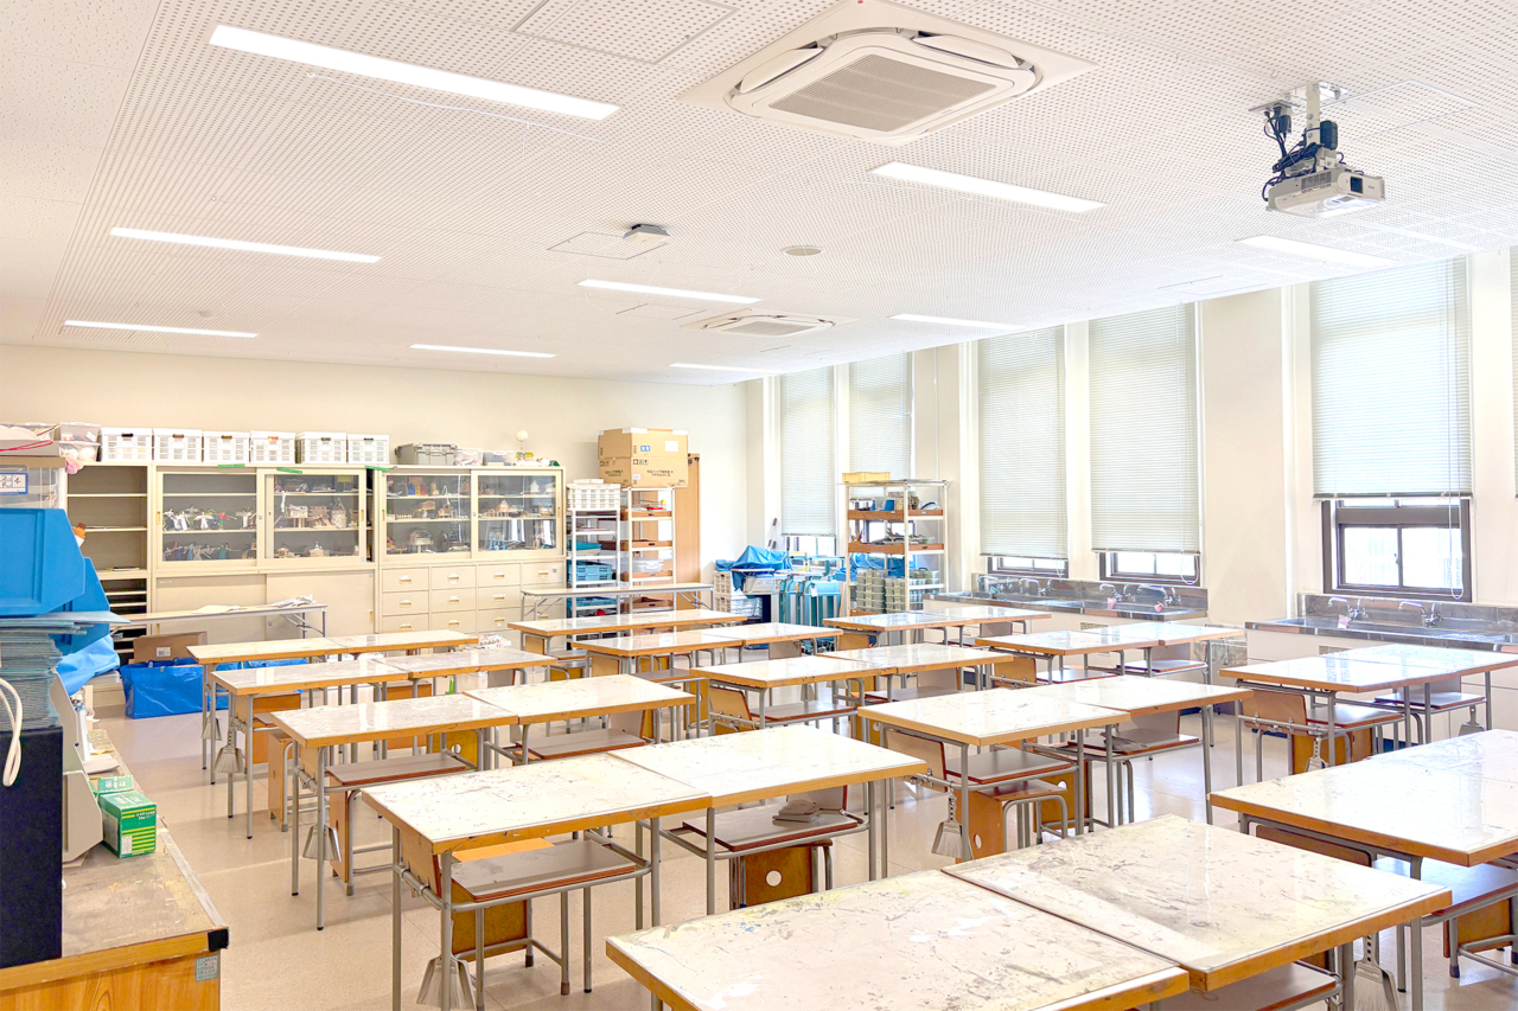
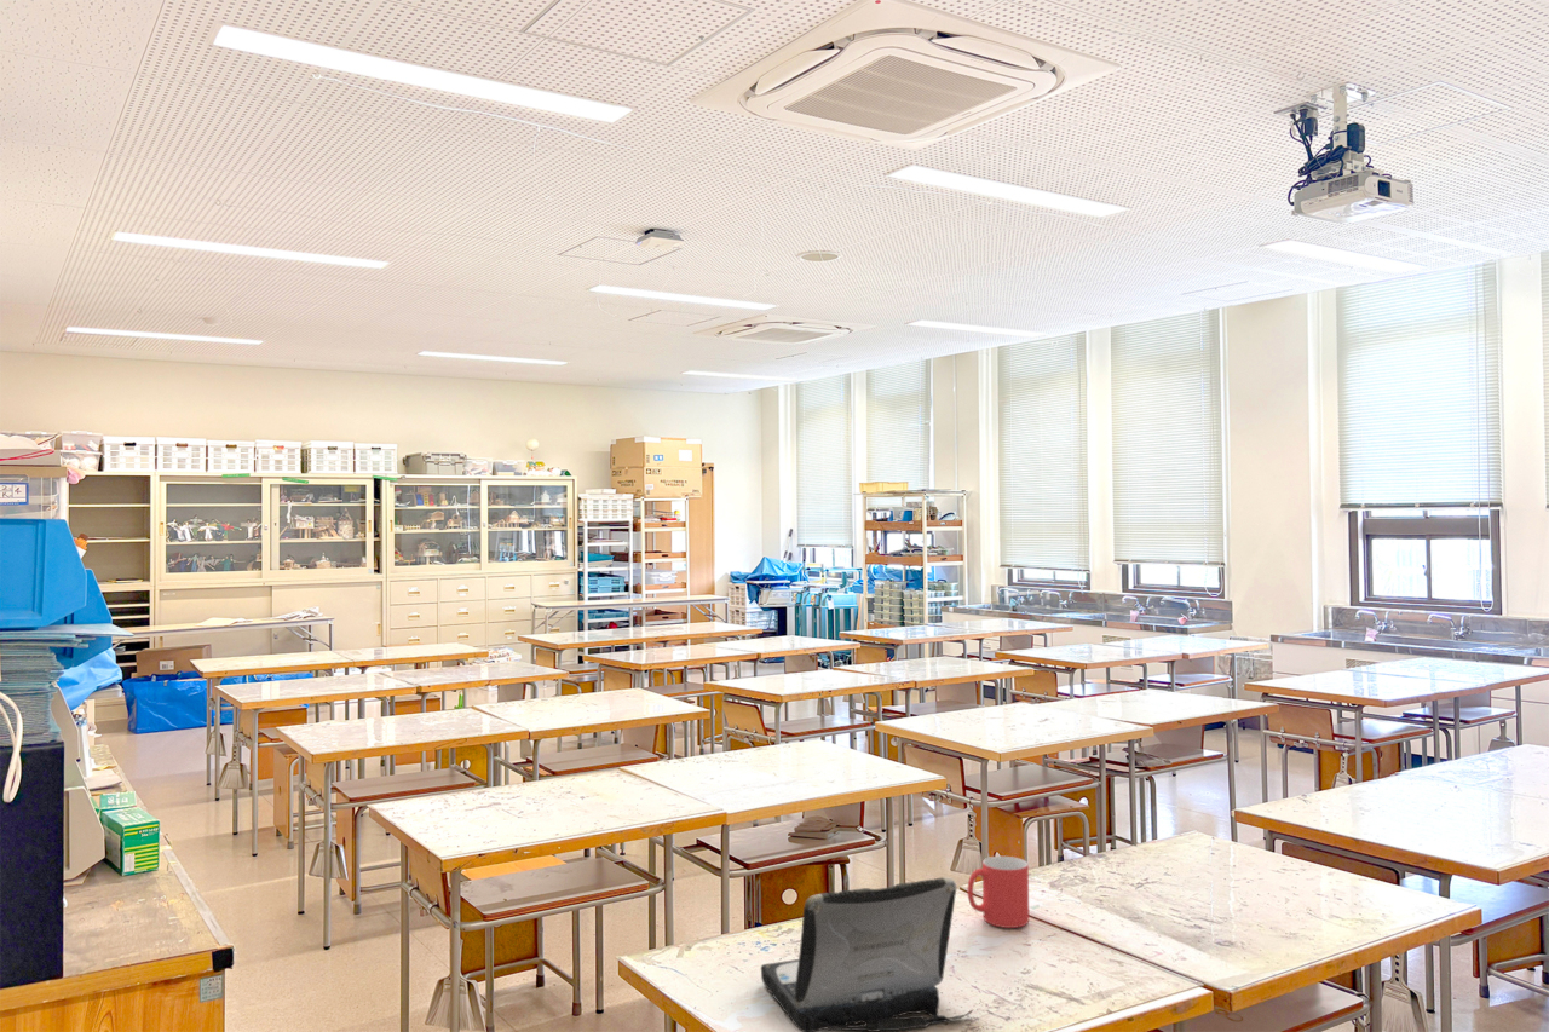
+ laptop [760,876,974,1032]
+ mug [967,855,1030,929]
